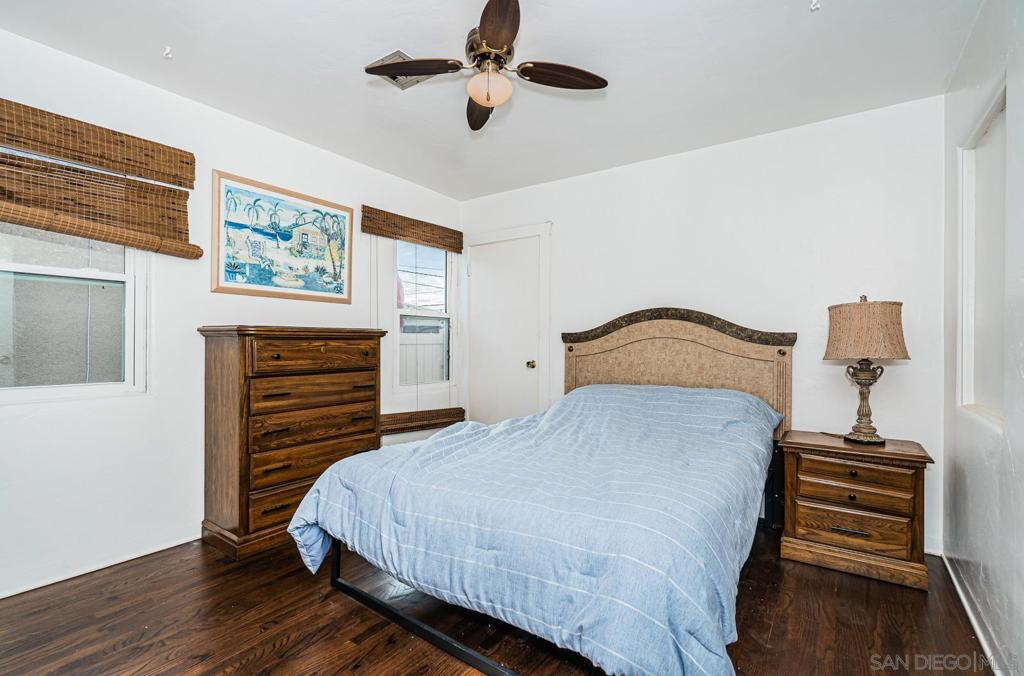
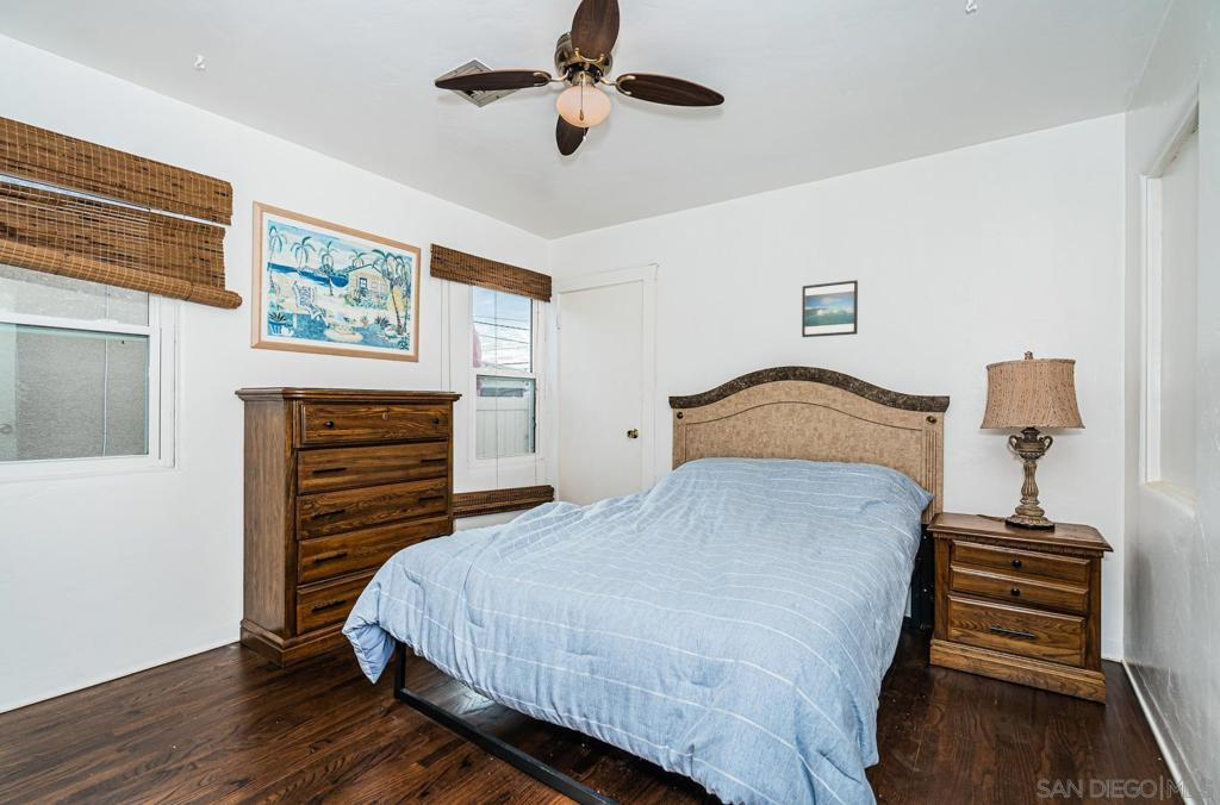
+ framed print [801,279,859,338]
